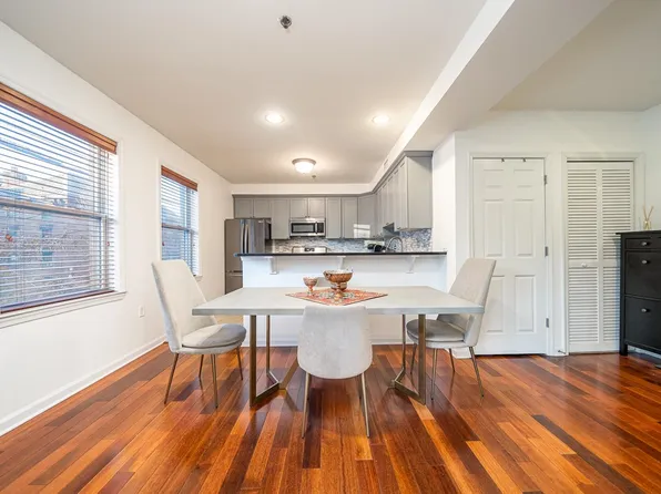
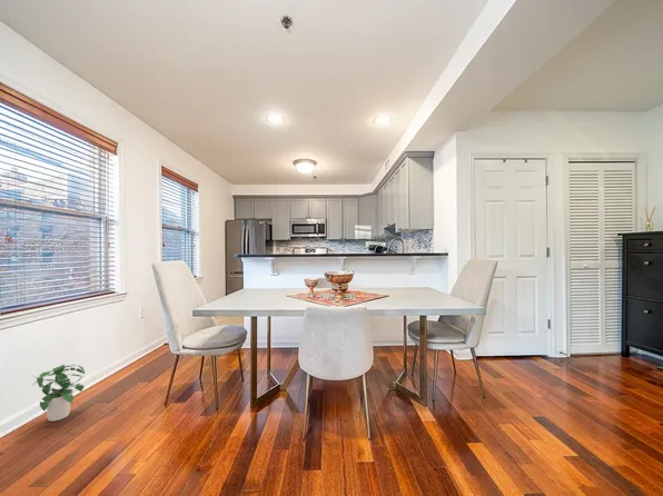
+ potted plant [30,364,86,423]
